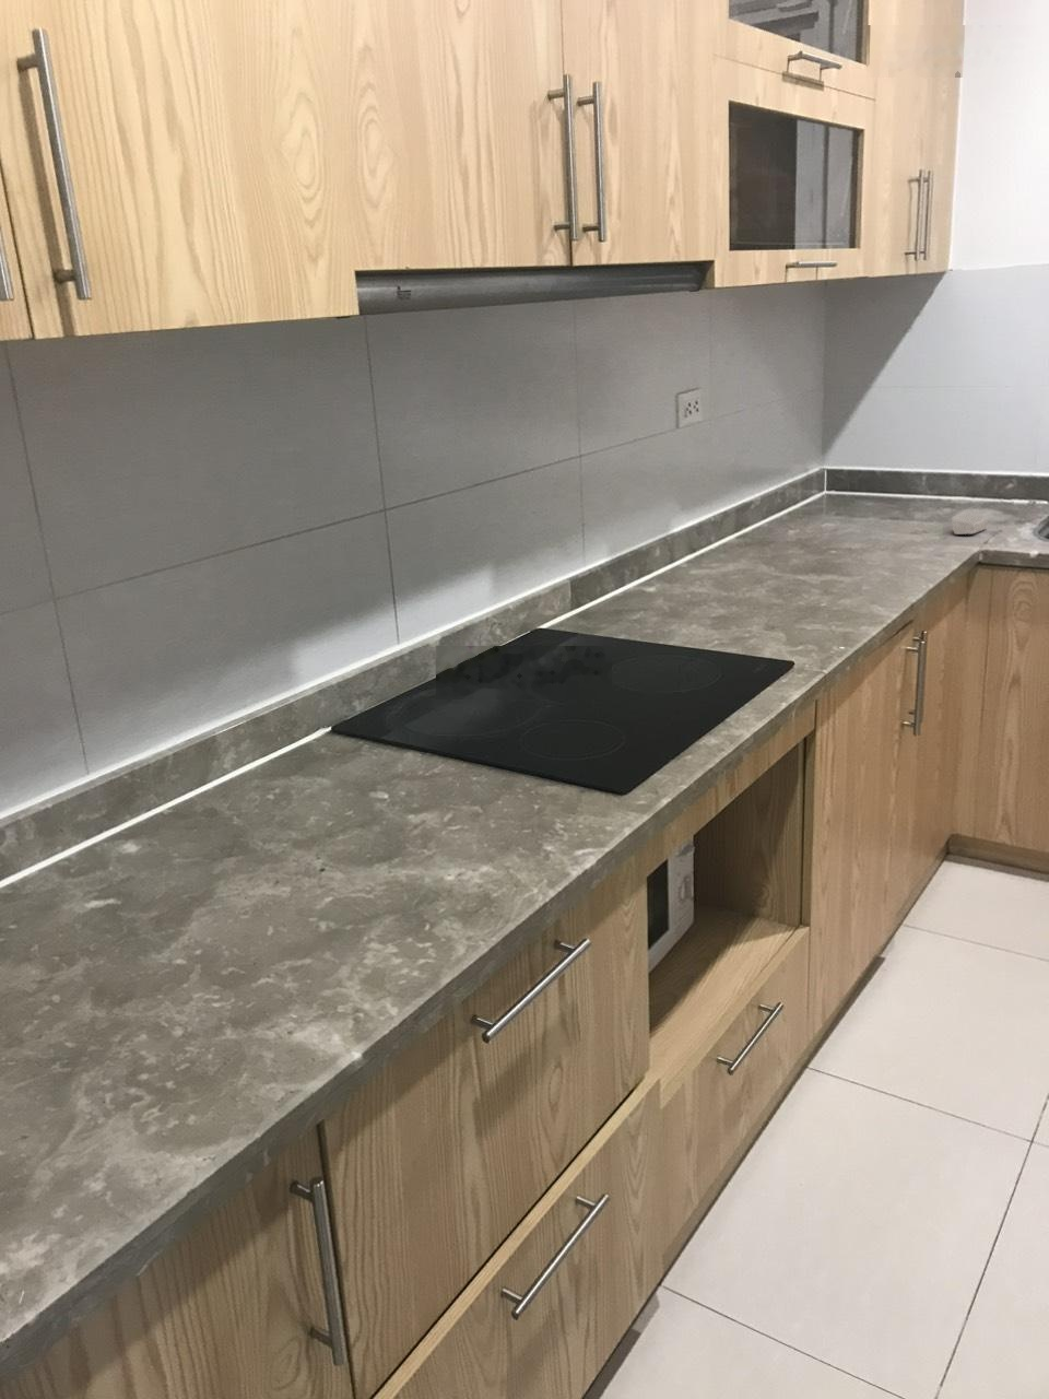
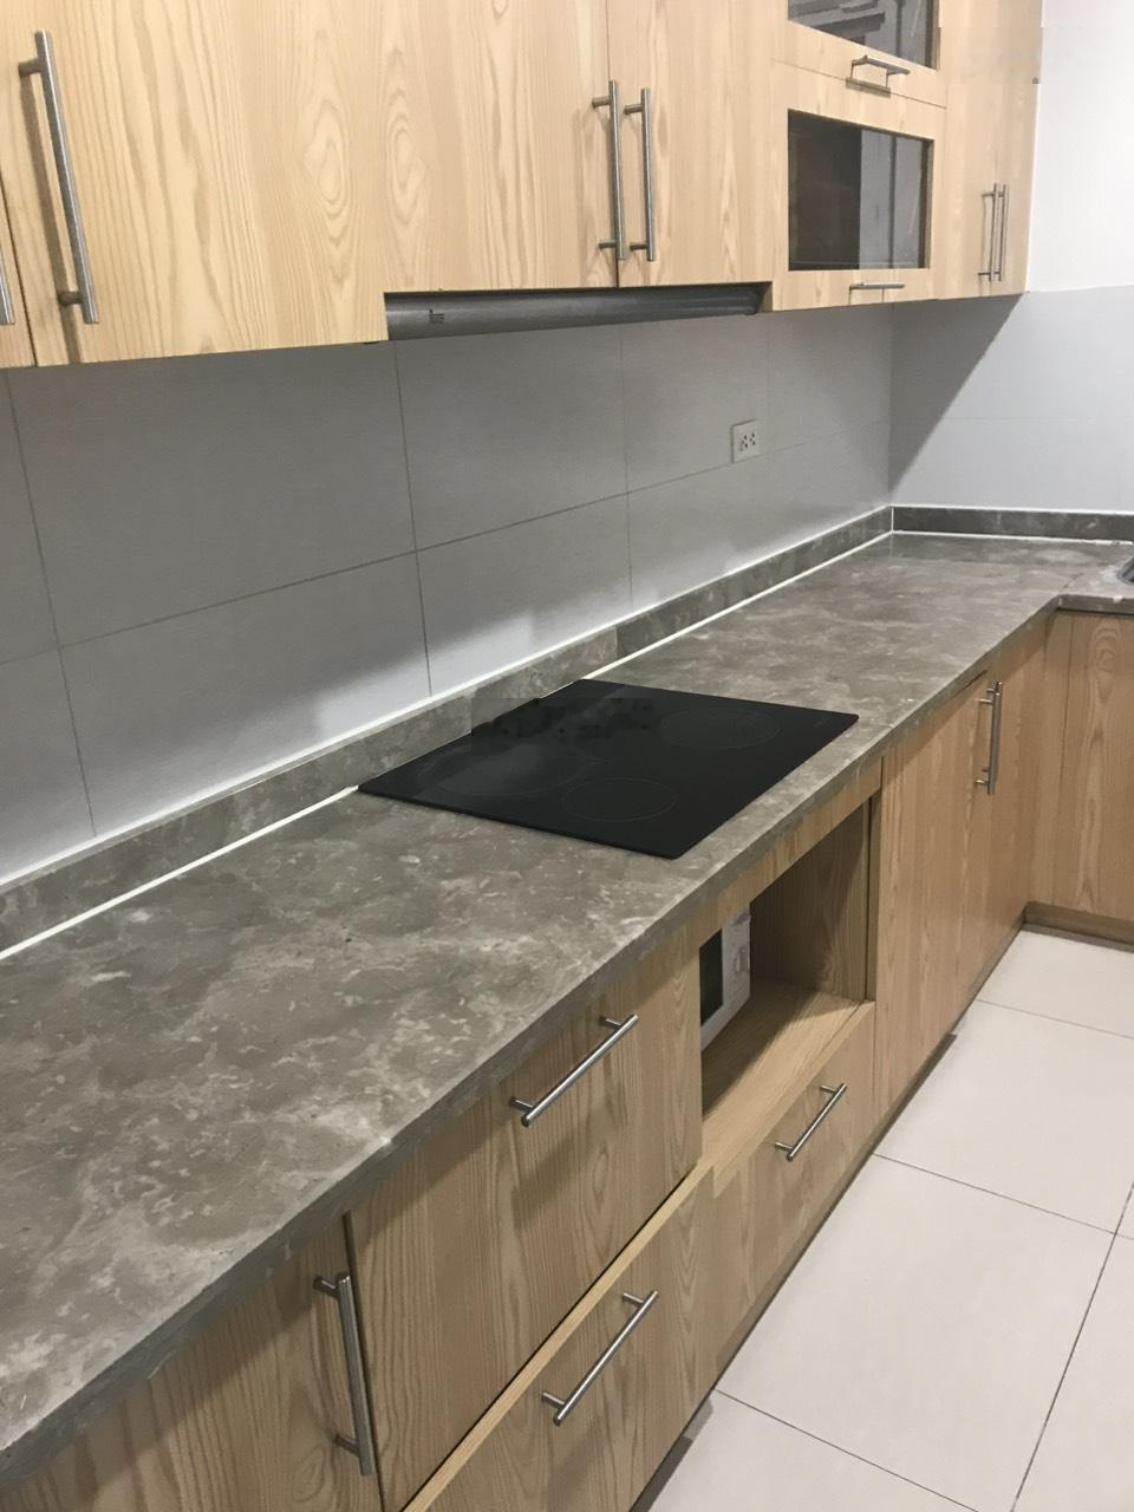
- soap bar [951,509,988,535]
